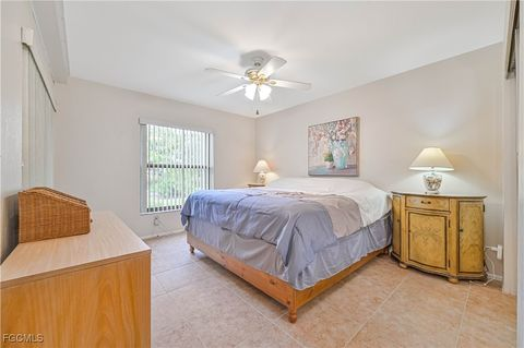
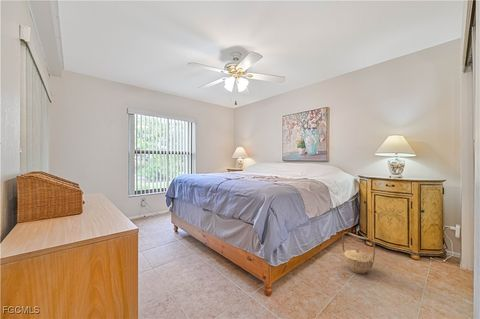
+ basket [341,231,376,275]
